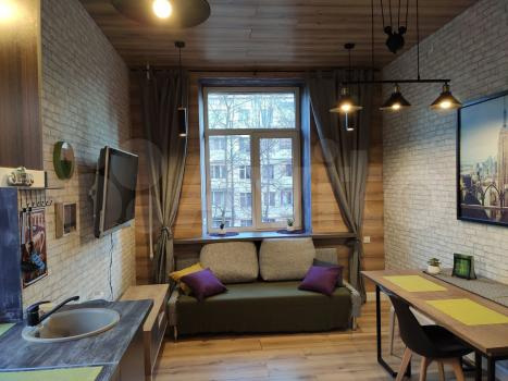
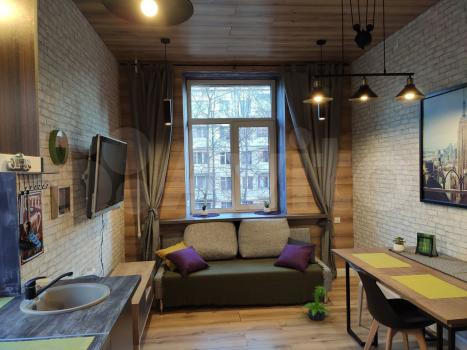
+ potted plant [300,285,333,321]
